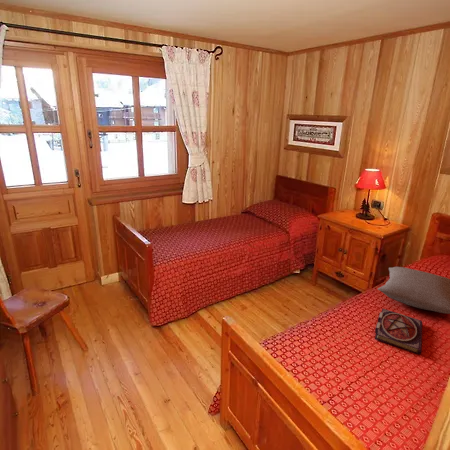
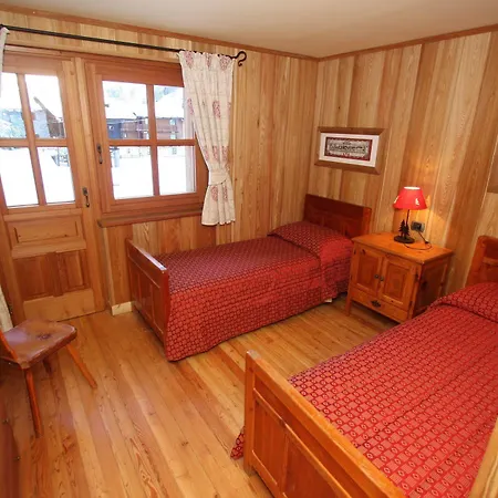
- book [374,308,423,355]
- pillow [377,266,450,315]
